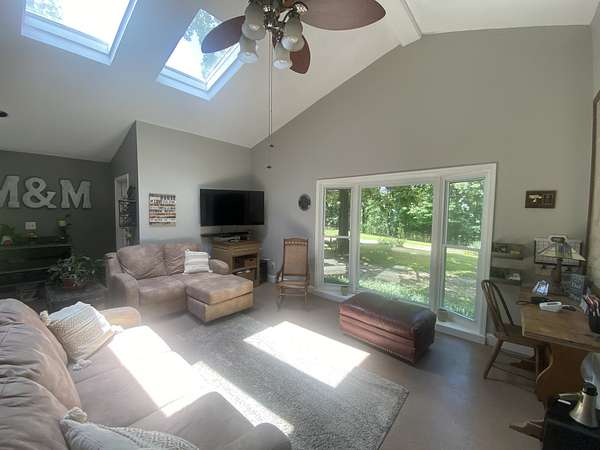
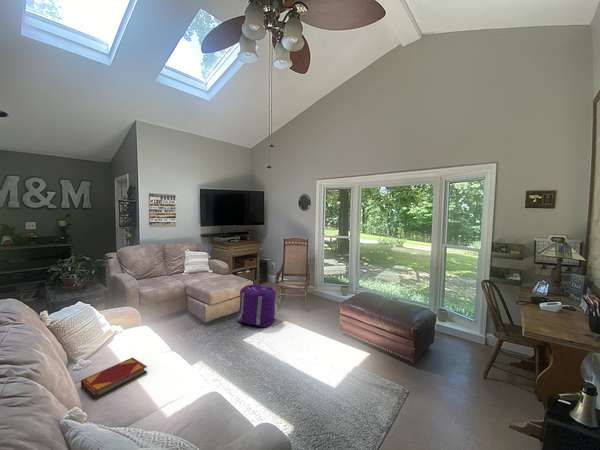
+ backpack [236,283,277,329]
+ hardback book [80,357,148,400]
